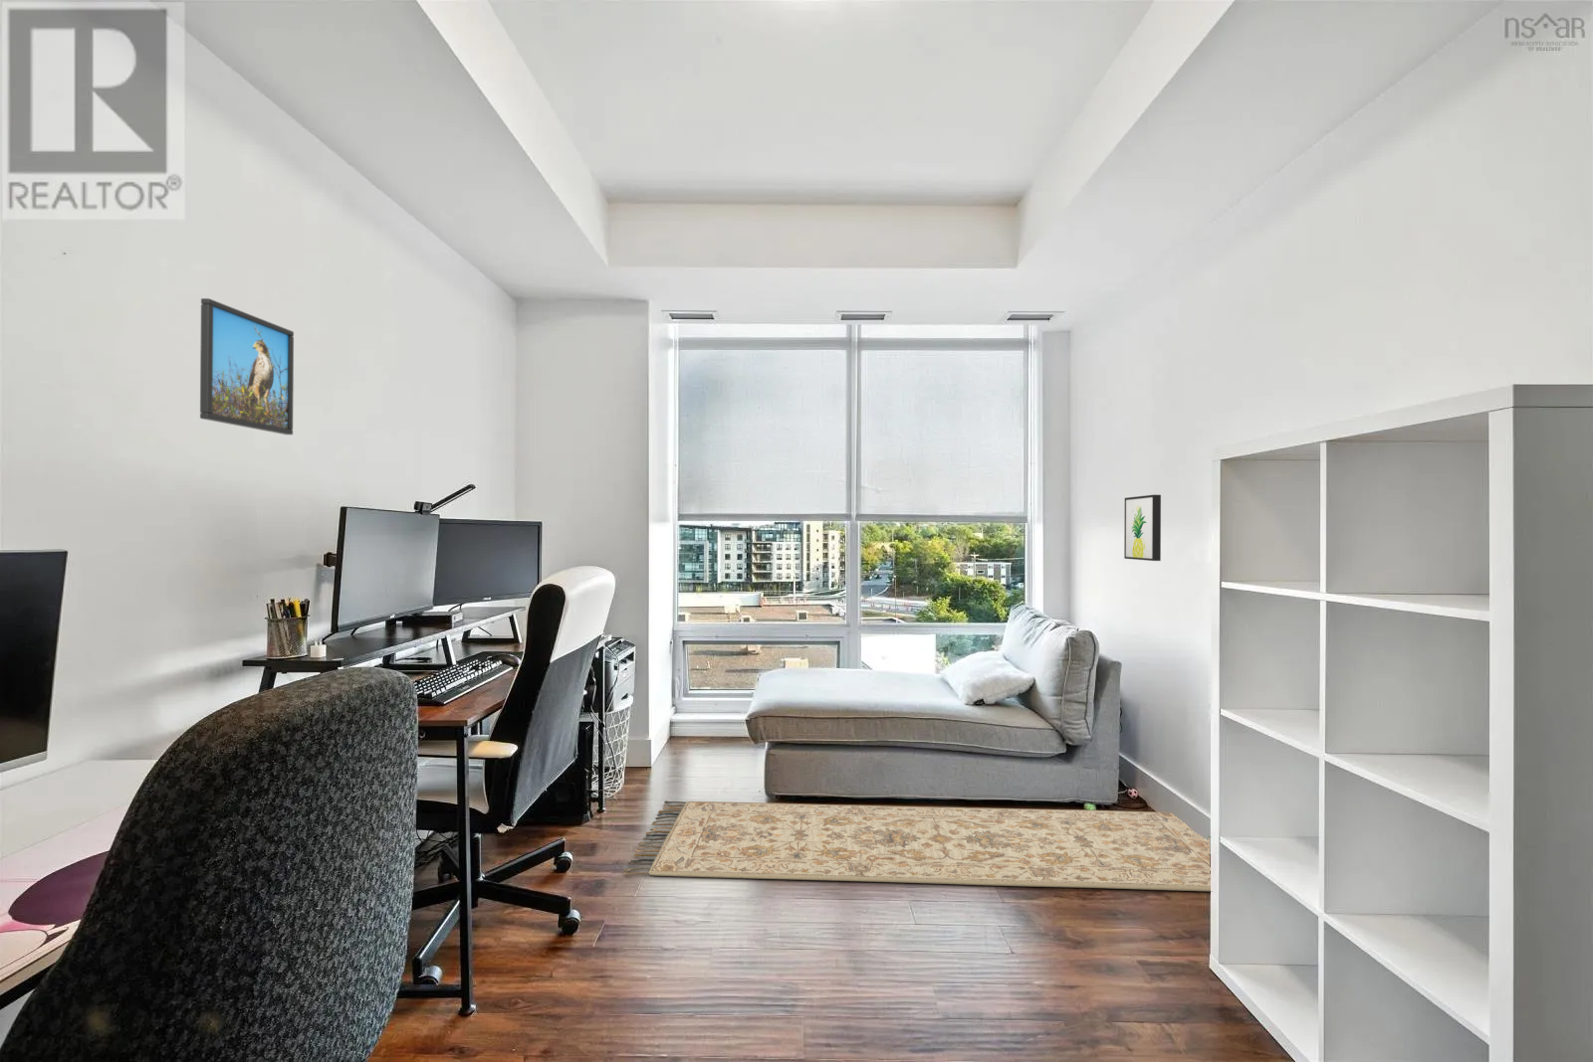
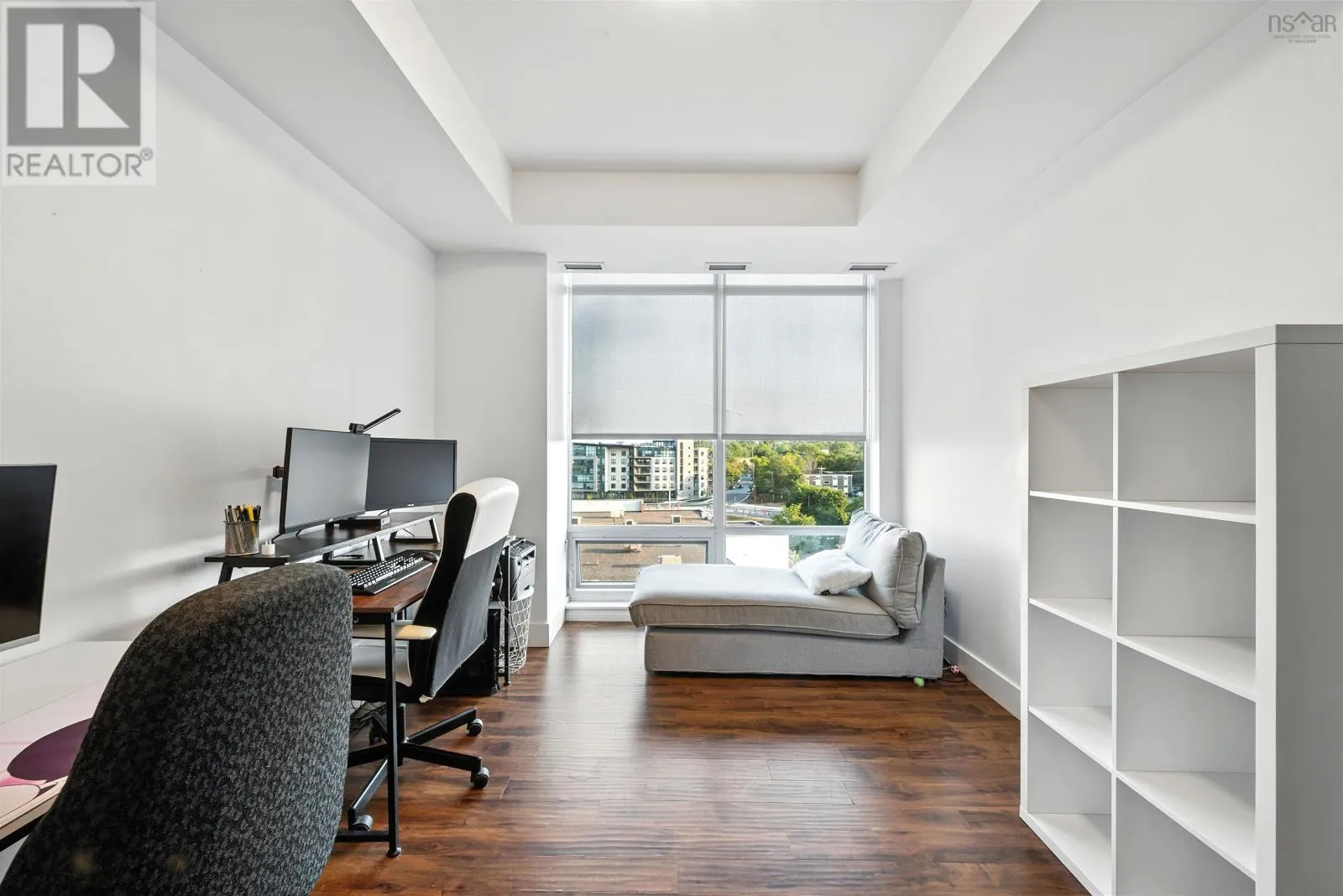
- rug [623,800,1212,893]
- wall art [1123,494,1162,562]
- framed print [199,298,294,435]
